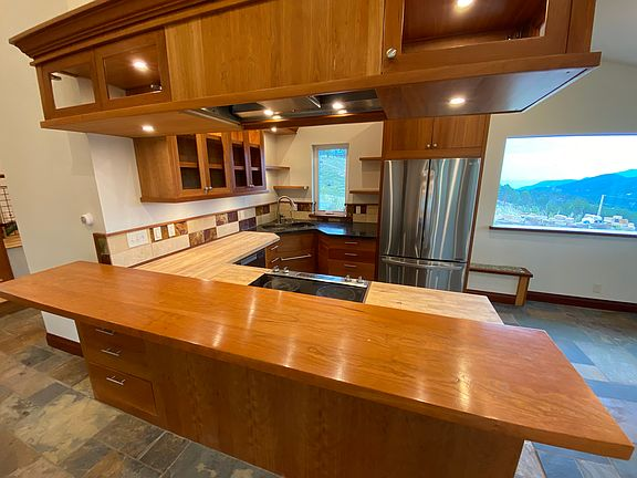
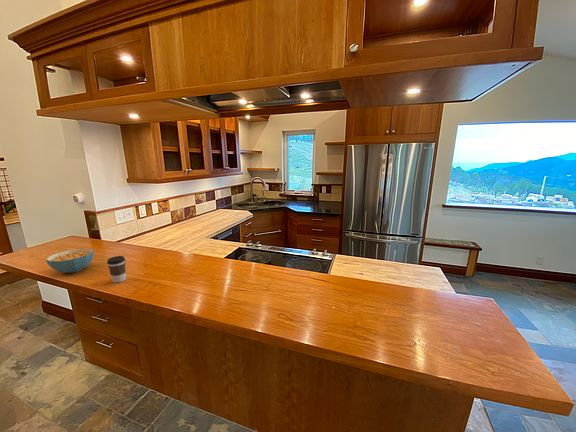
+ coffee cup [106,255,127,284]
+ cereal bowl [45,247,95,274]
